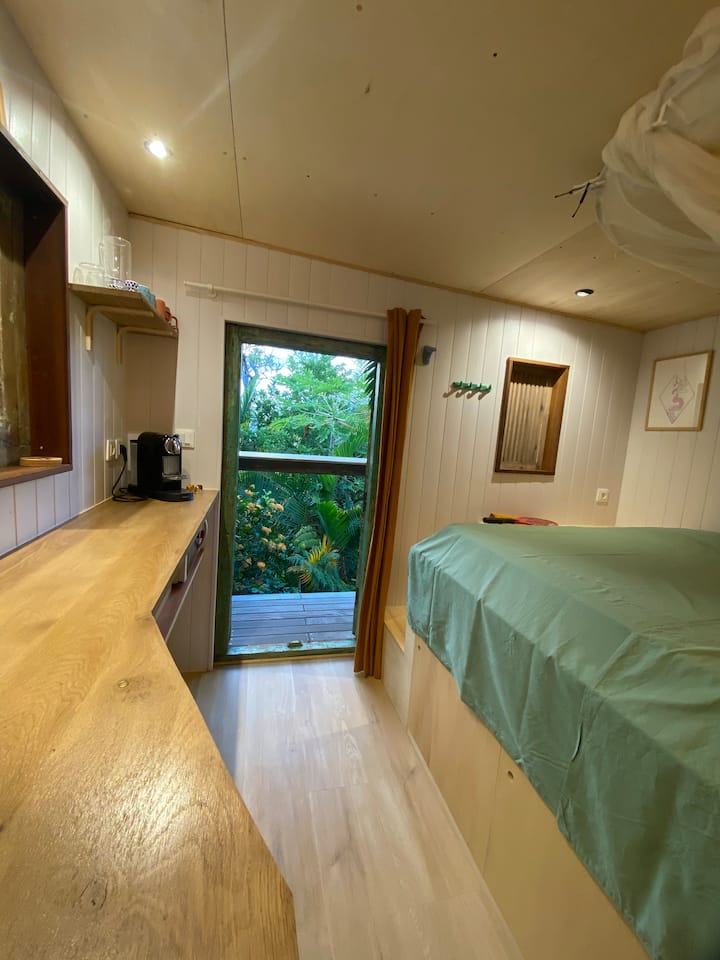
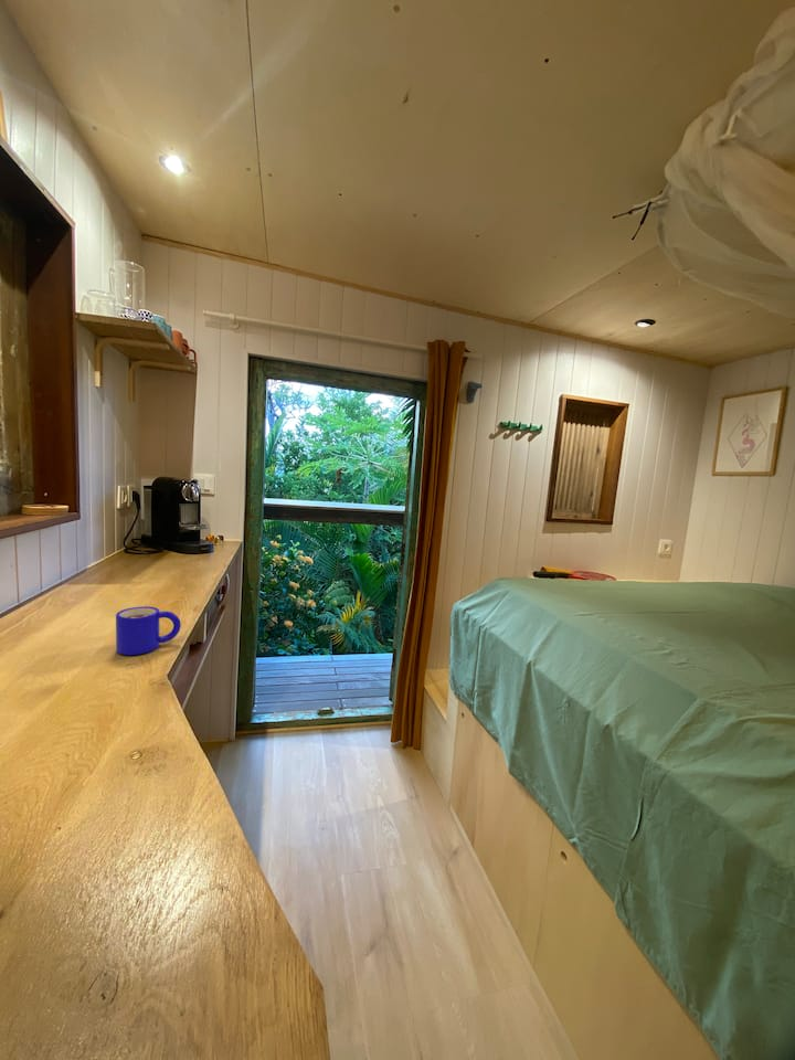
+ mug [115,605,182,656]
